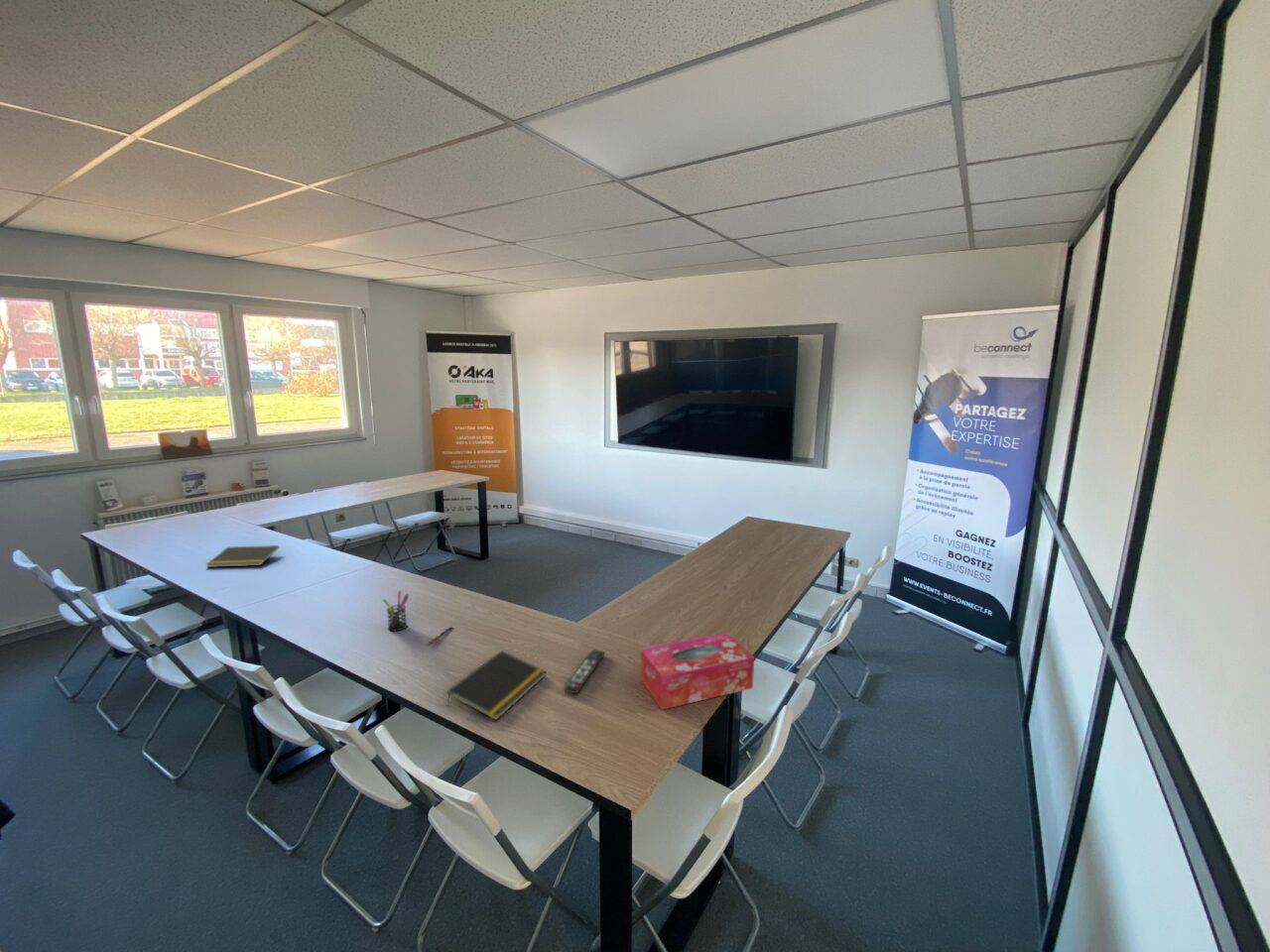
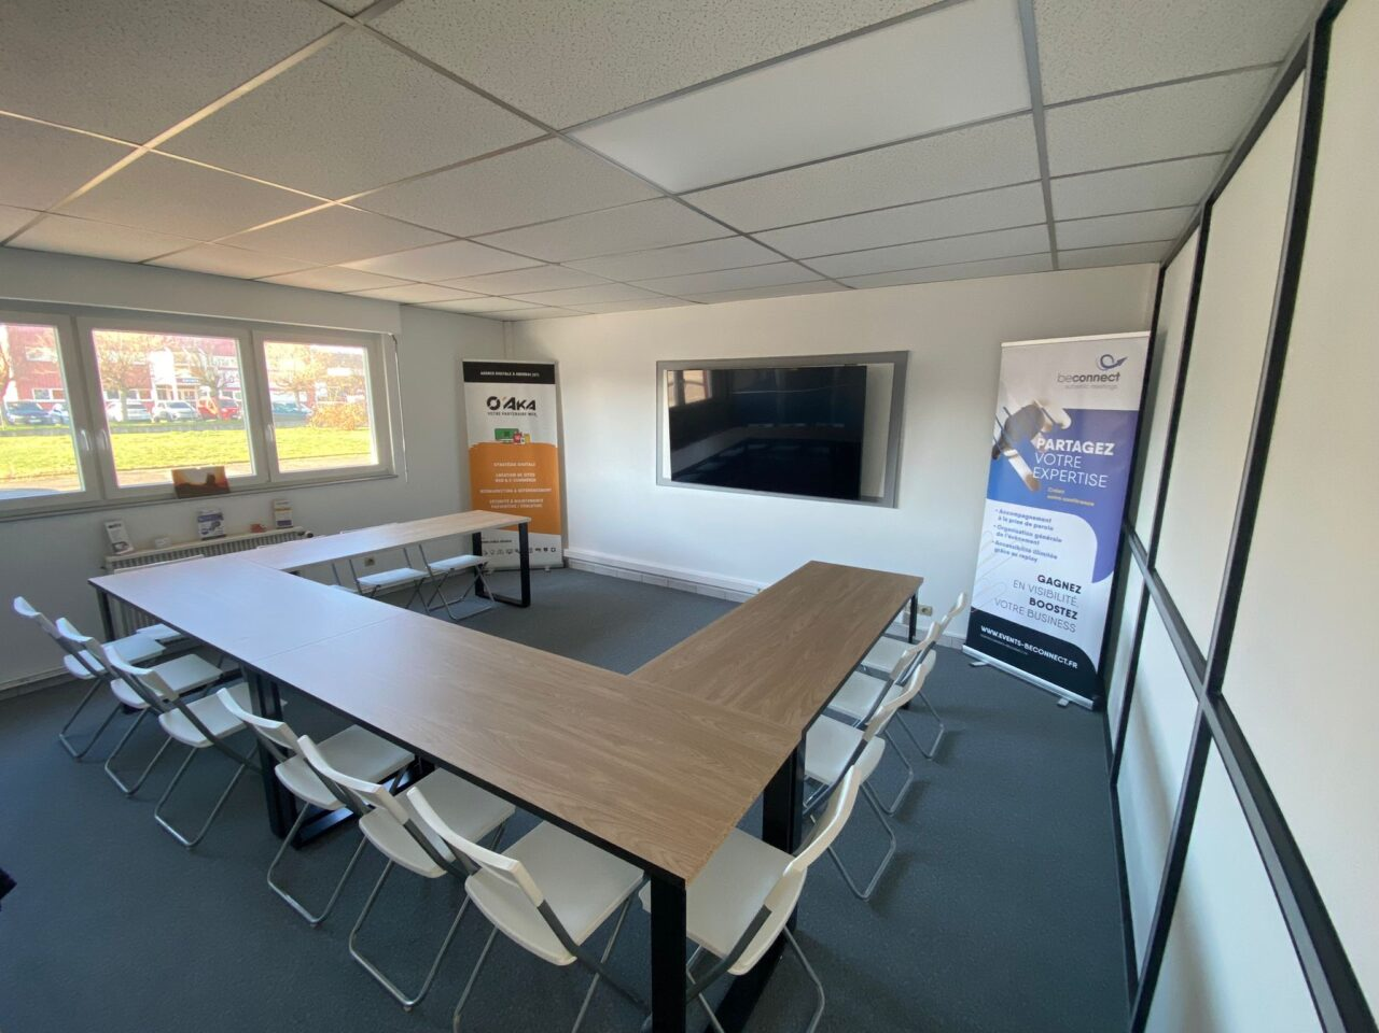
- notepad [205,544,280,568]
- pen holder [382,590,410,632]
- tissue box [640,632,755,711]
- remote control [564,649,605,694]
- pen [427,625,454,646]
- notepad [445,650,547,721]
